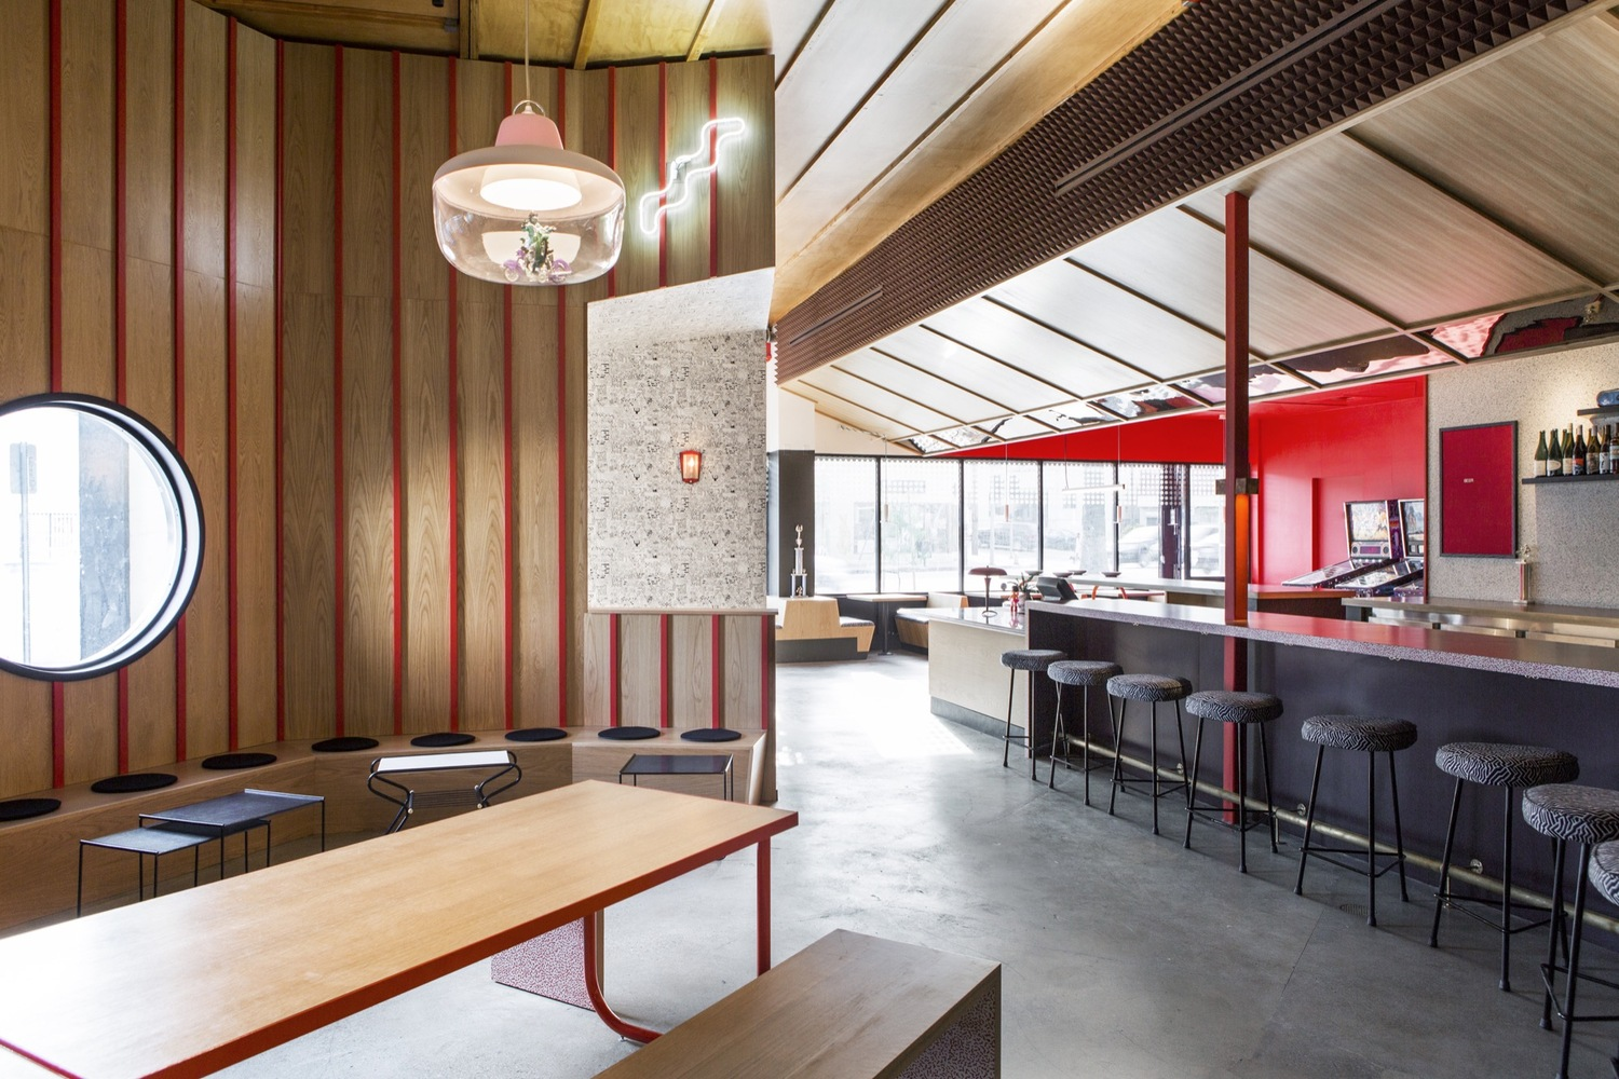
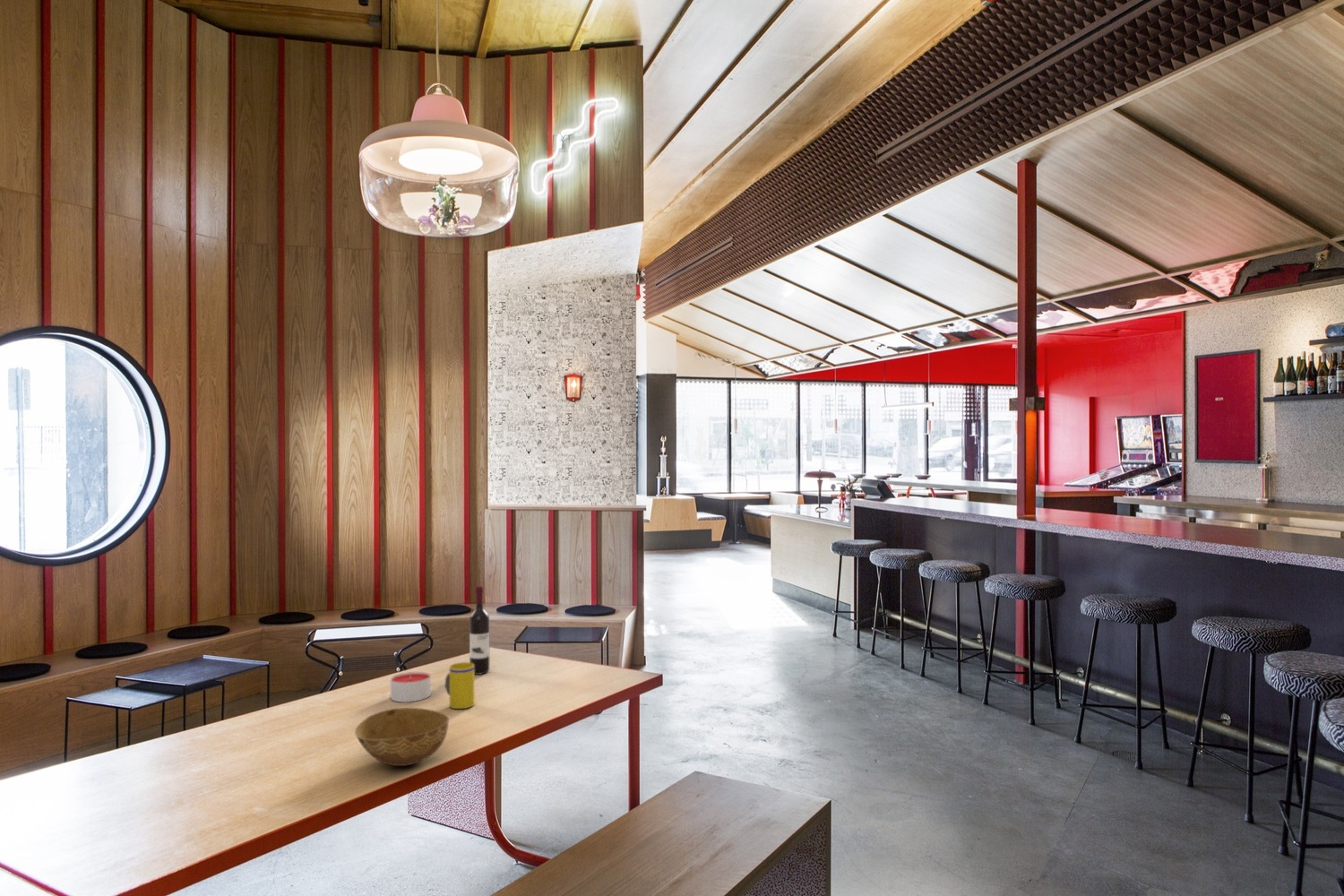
+ bowl [354,707,450,767]
+ candle [390,671,432,703]
+ wine bottle [469,585,490,676]
+ mug [444,661,475,710]
